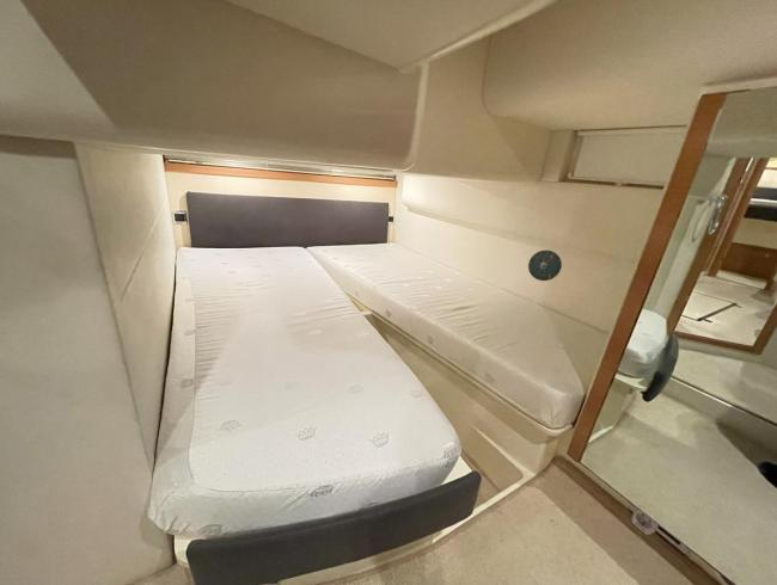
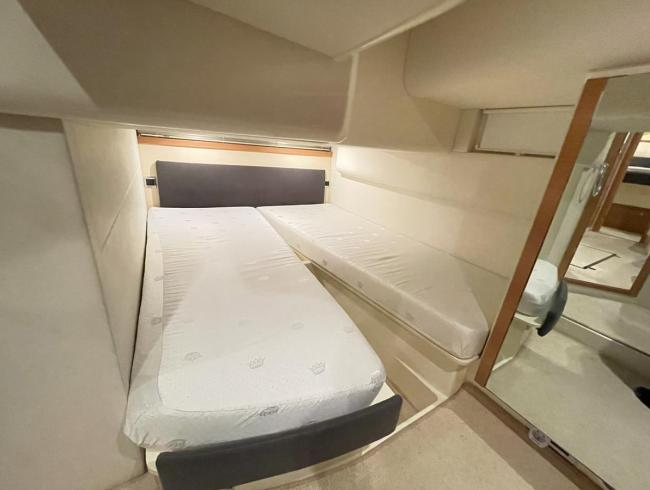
- compass [527,250,563,282]
